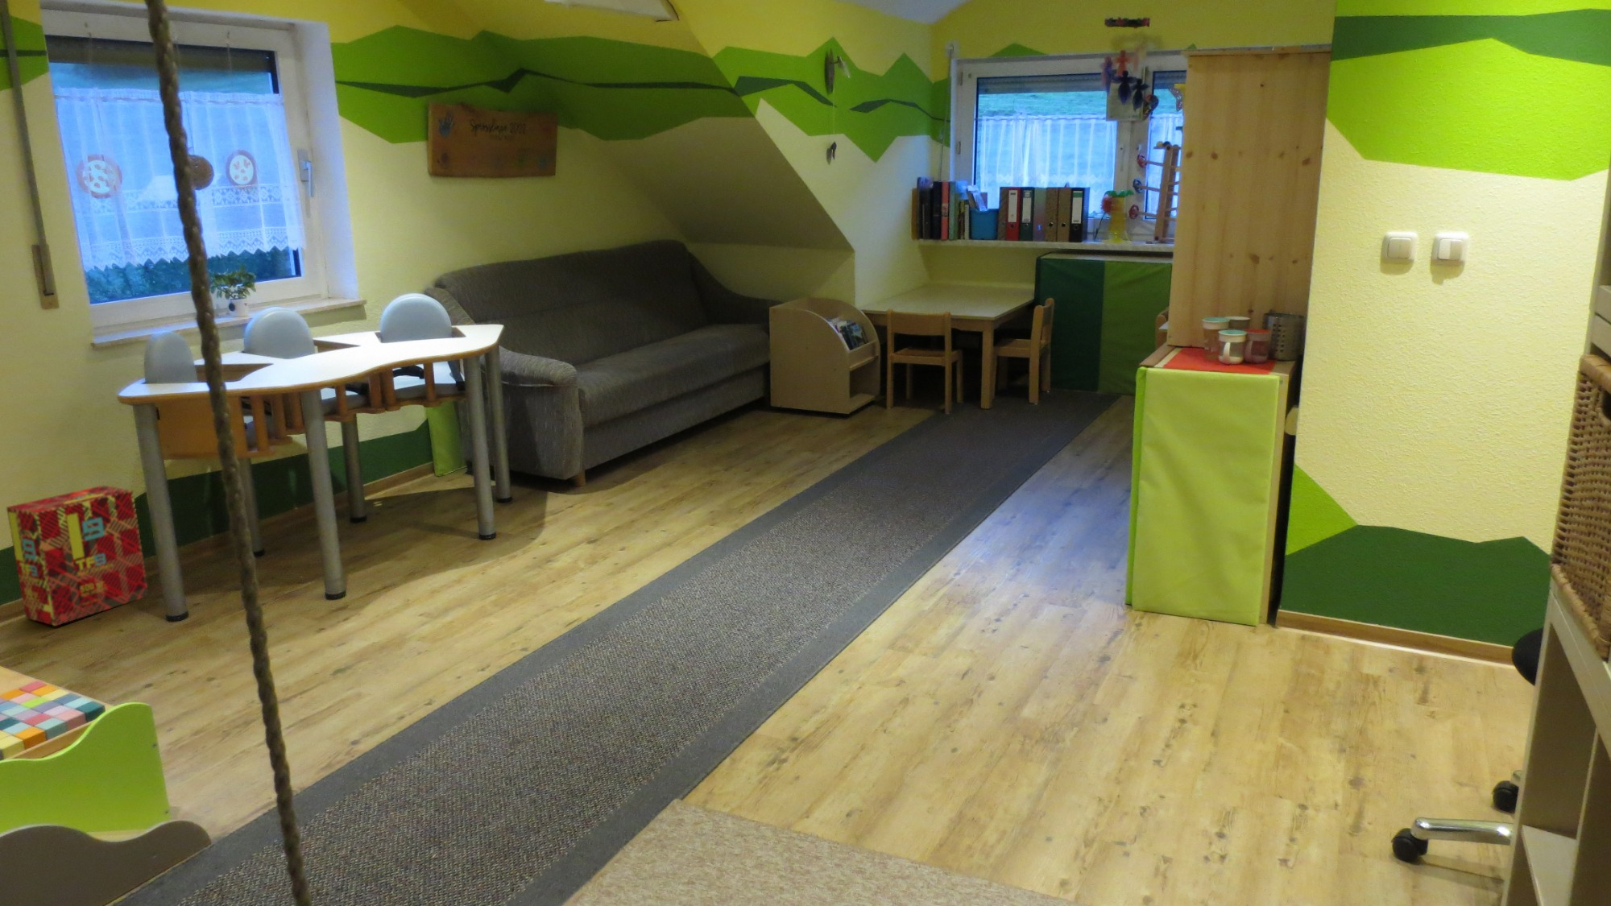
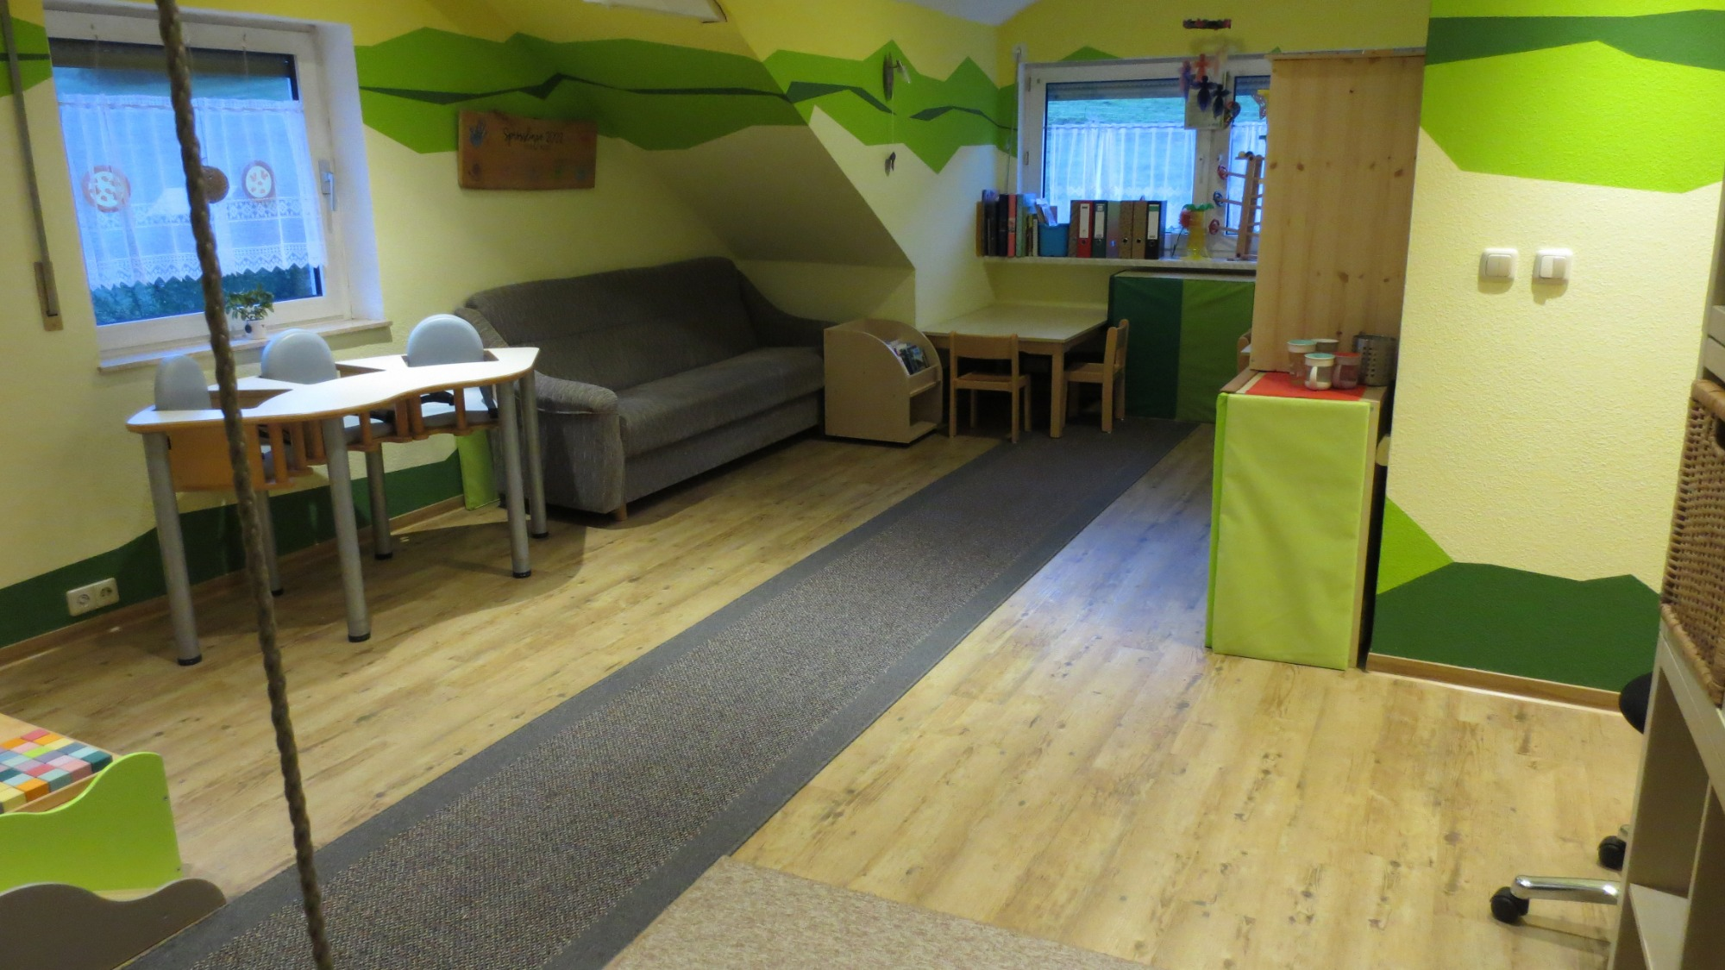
- product box [6,485,149,626]
